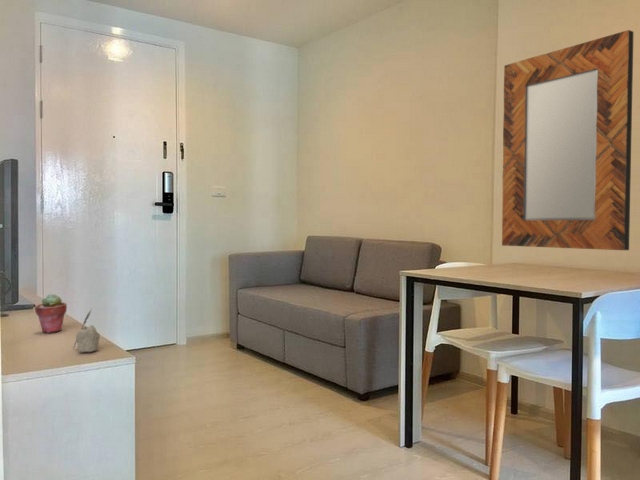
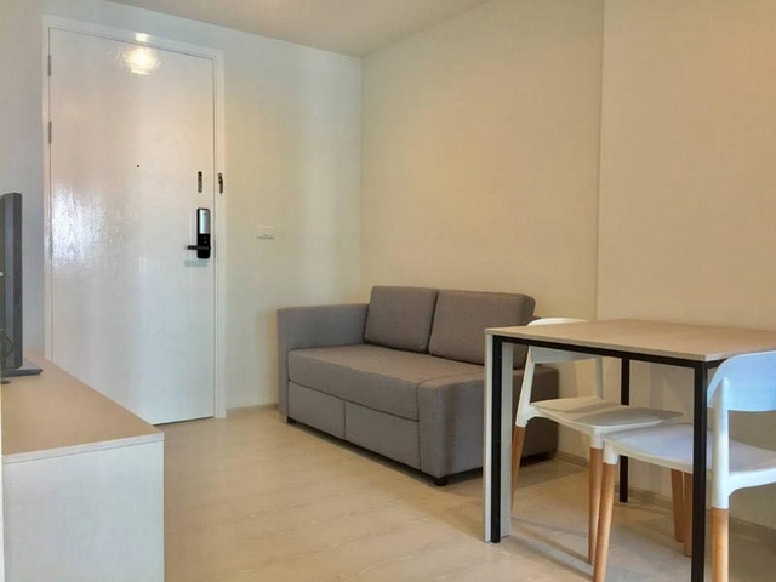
- potted succulent [34,293,68,334]
- home mirror [501,29,634,251]
- candle [71,308,101,354]
